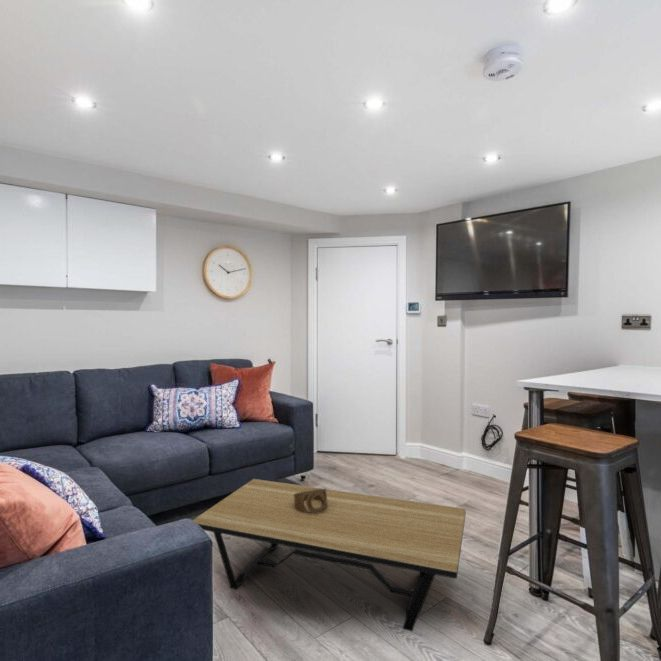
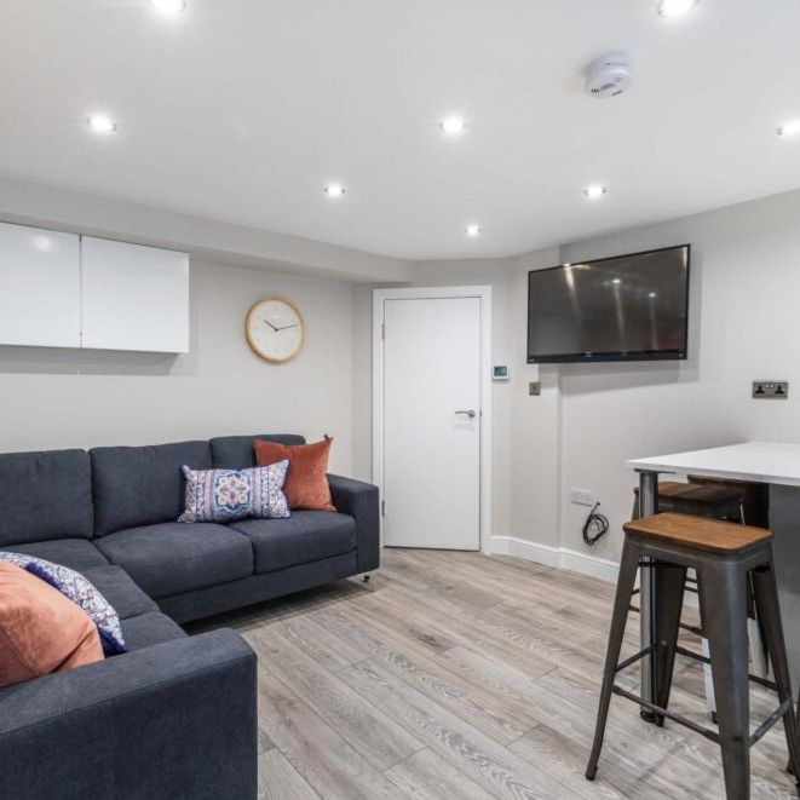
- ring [293,487,328,514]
- coffee table [192,478,467,632]
